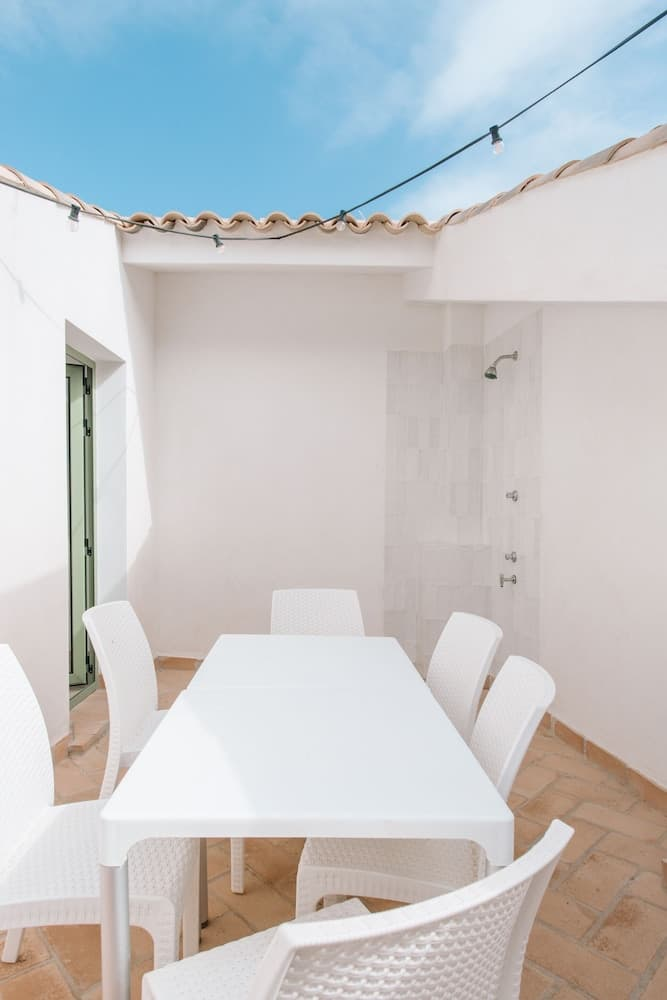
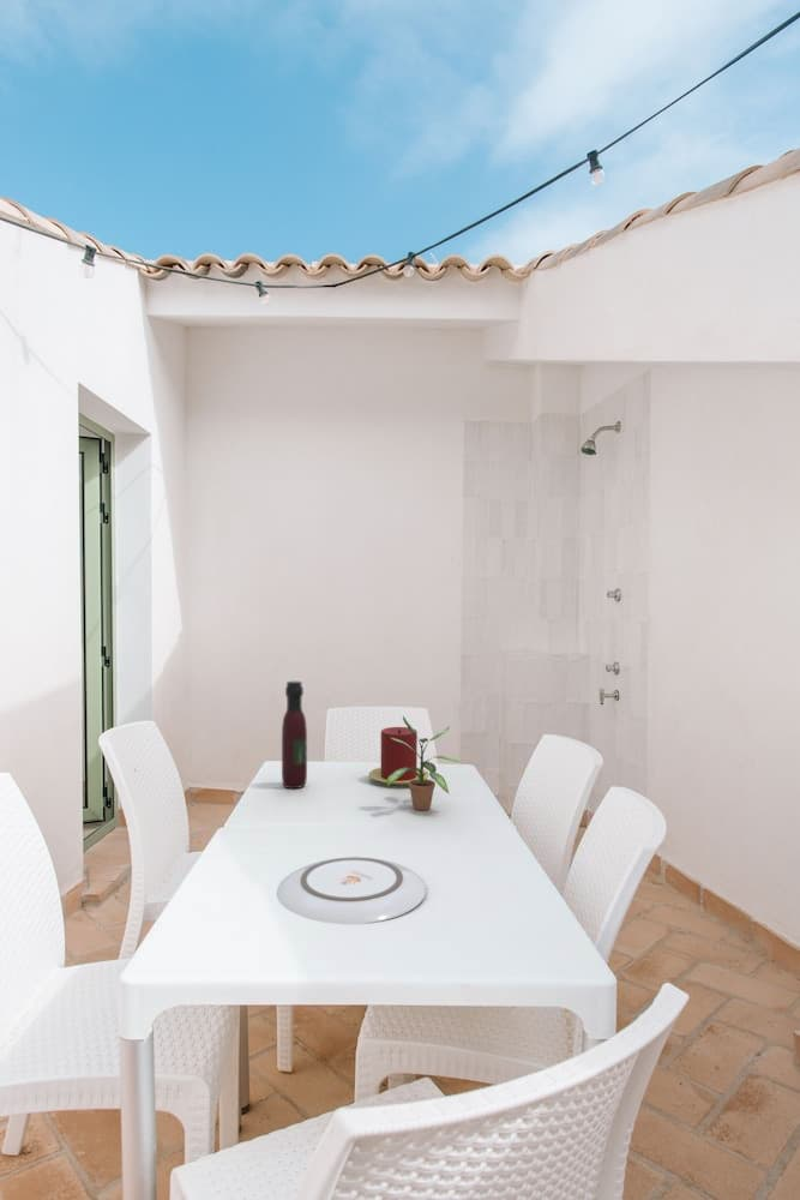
+ candle [368,726,429,786]
+ wine bottle [281,680,308,790]
+ potted plant [386,715,464,811]
+ plate [276,856,427,925]
